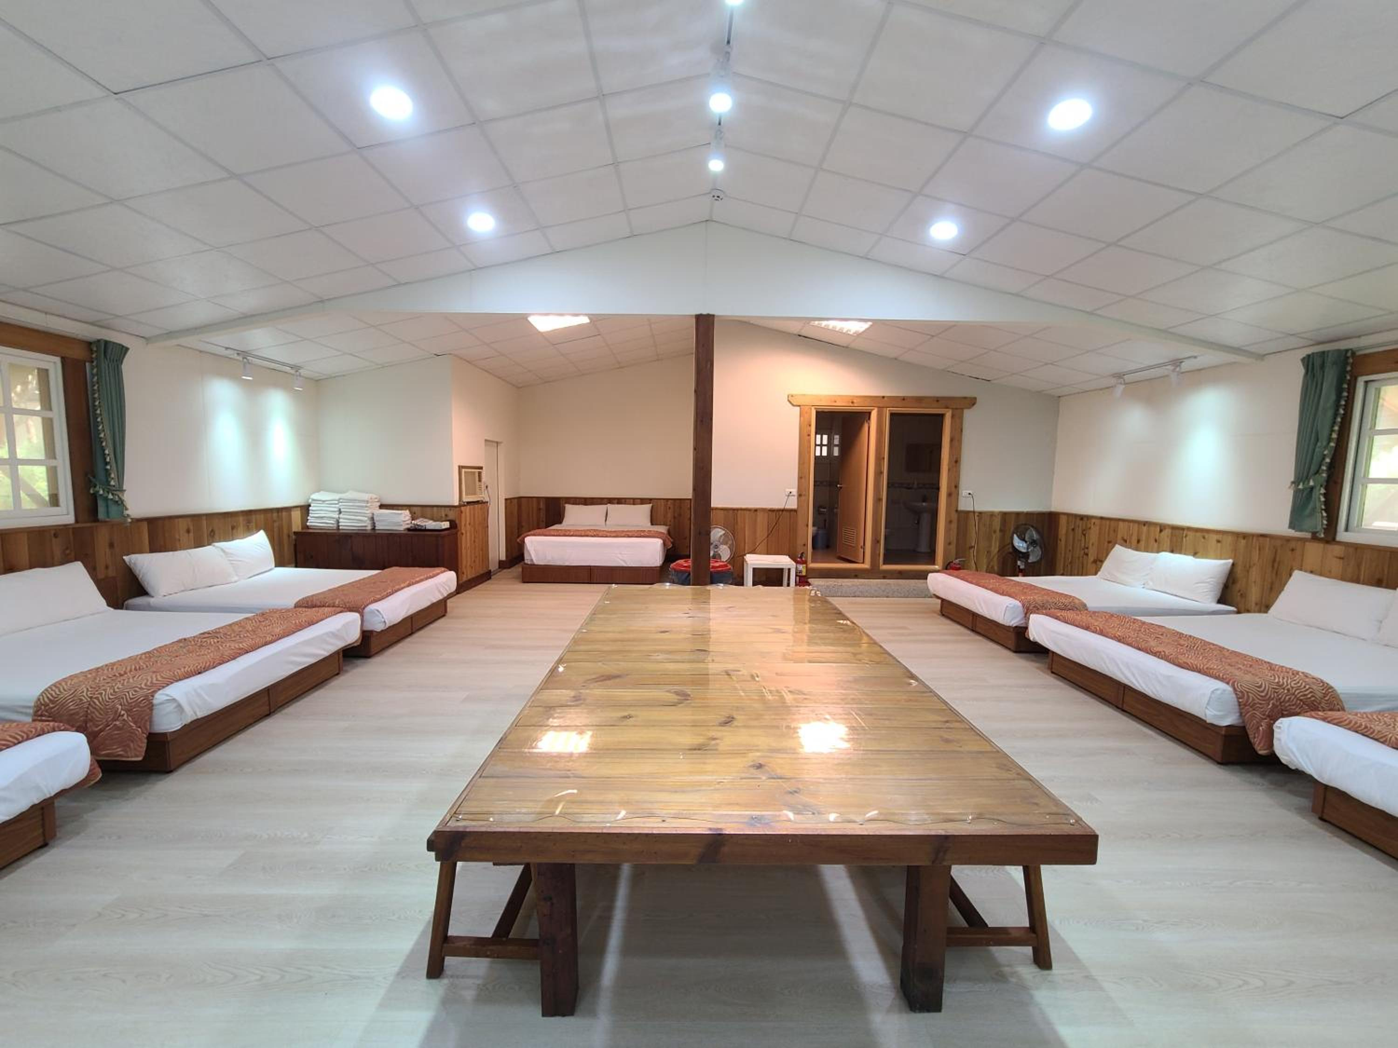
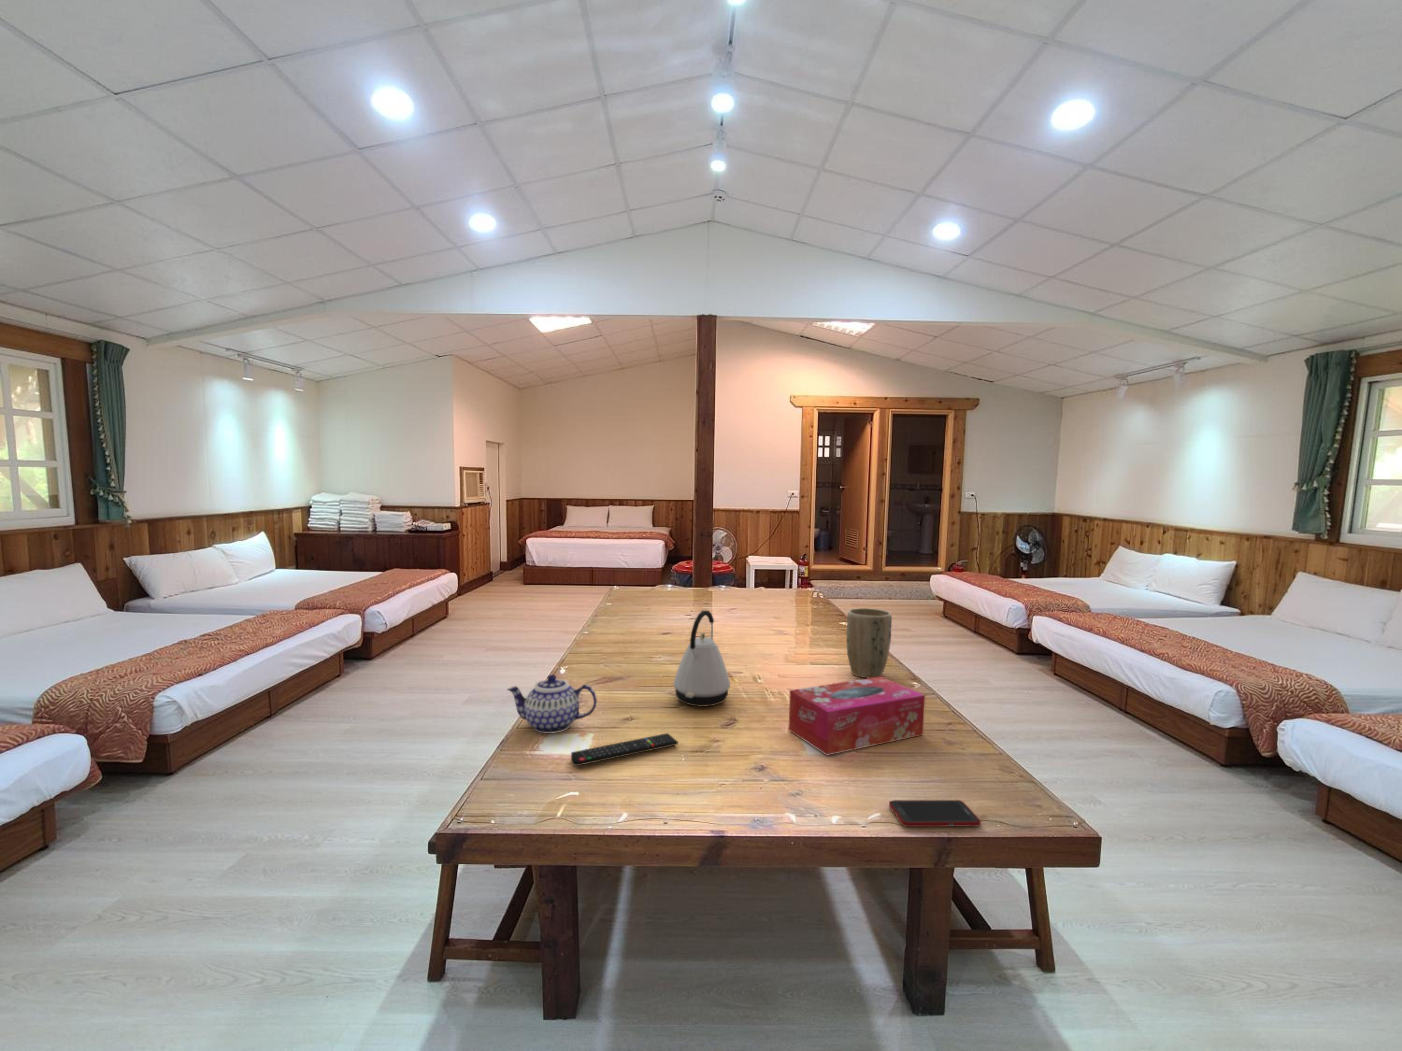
+ plant pot [847,607,892,678]
+ remote control [571,732,678,766]
+ kettle [673,611,731,707]
+ tissue box [788,677,925,756]
+ cell phone [889,799,981,827]
+ teapot [507,675,597,734]
